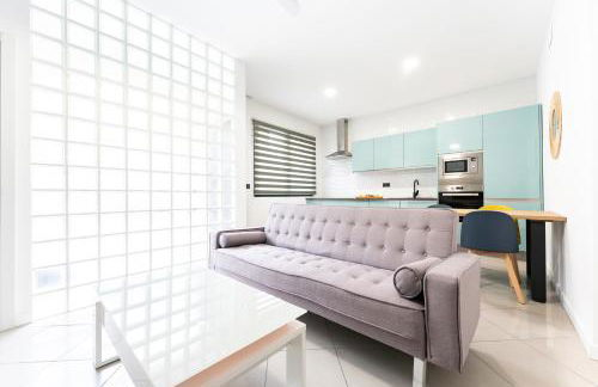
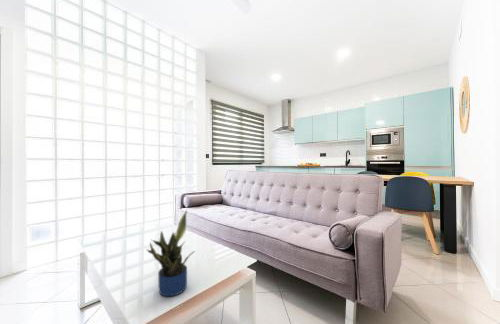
+ potted plant [146,210,196,297]
